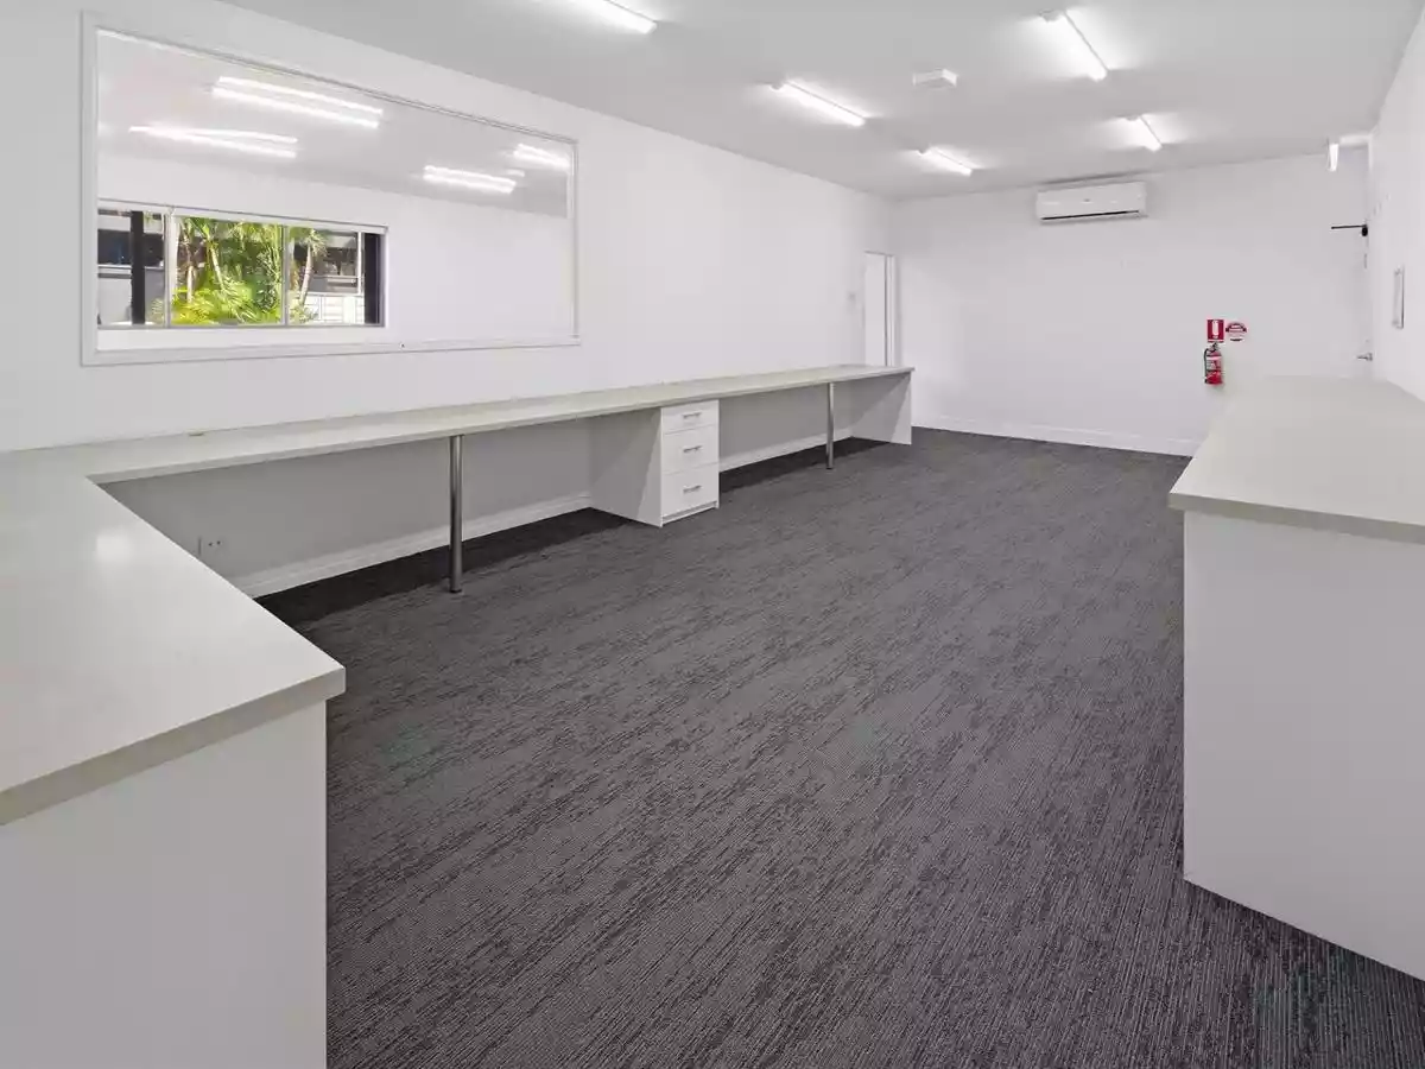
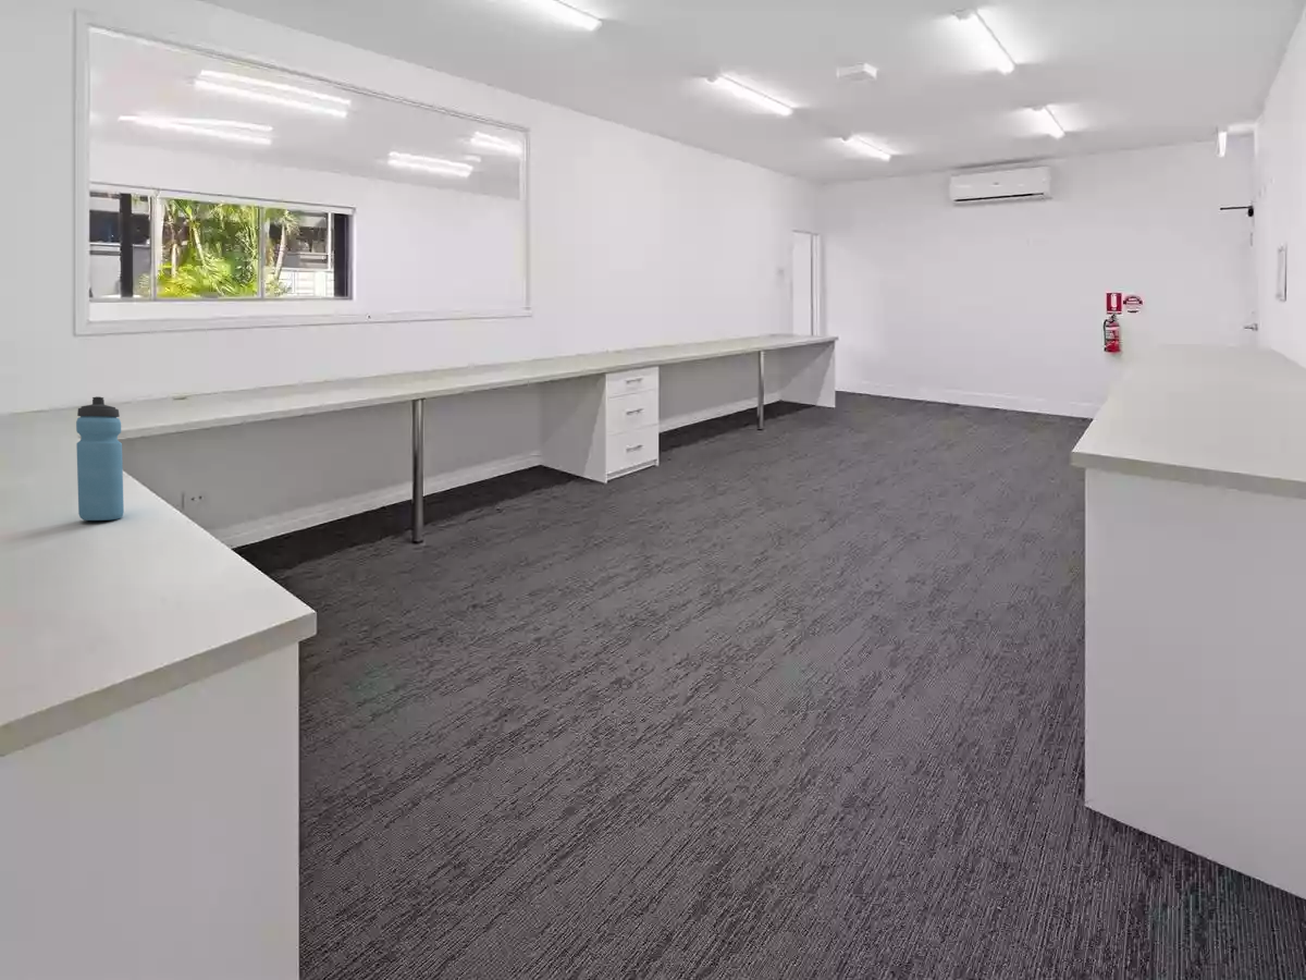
+ water bottle [75,395,125,522]
